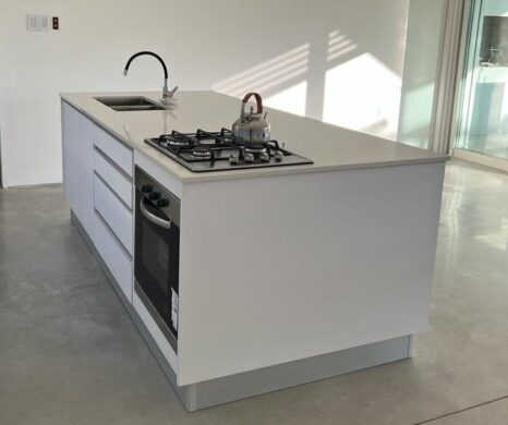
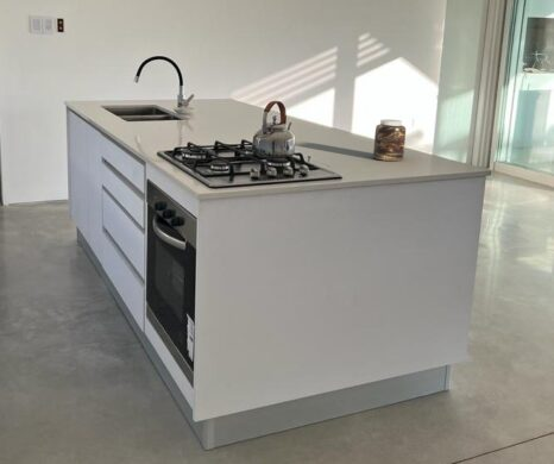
+ jar [372,118,407,162]
